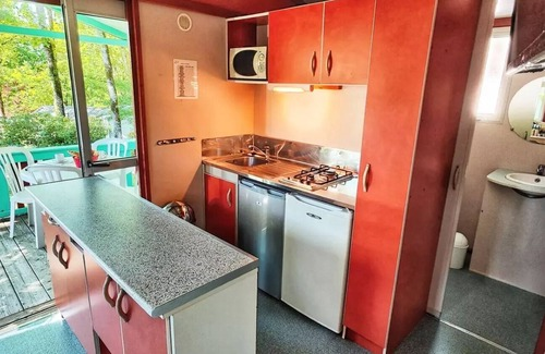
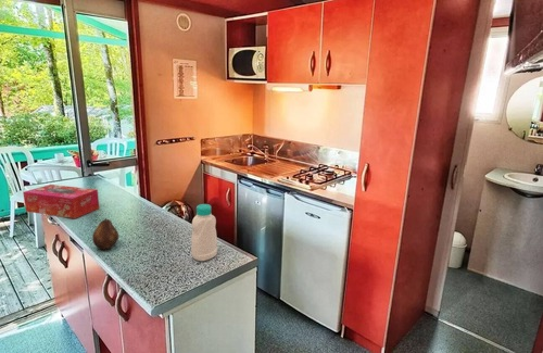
+ bottle [190,203,218,262]
+ fruit [91,217,119,250]
+ tissue box [22,184,100,219]
